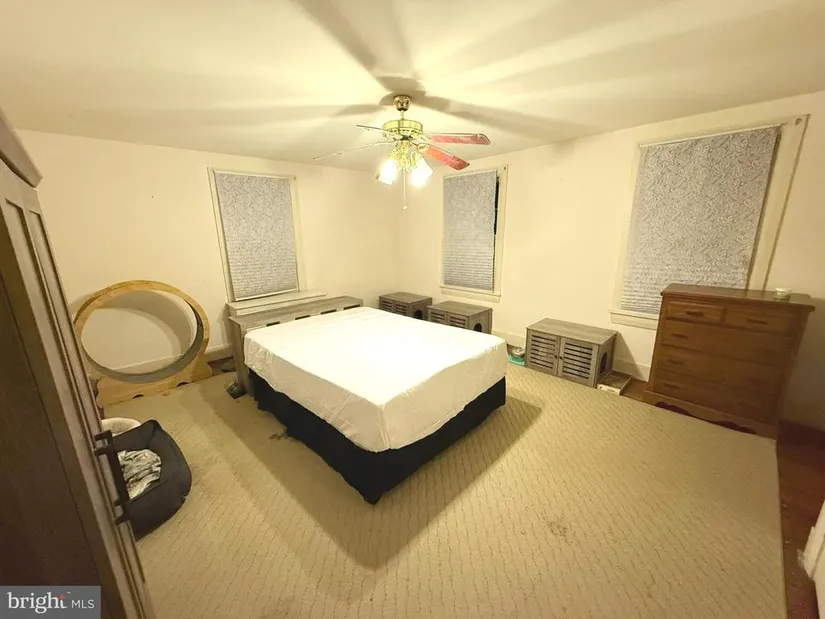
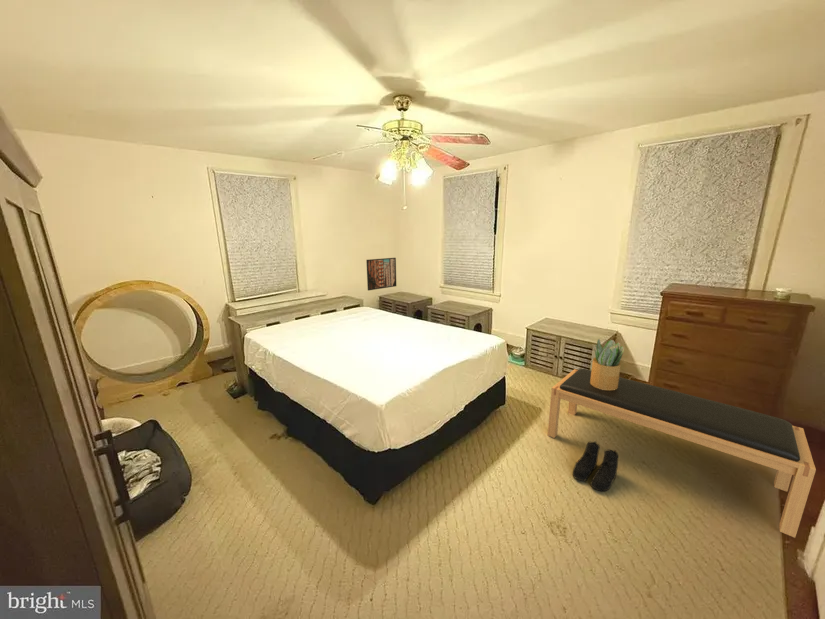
+ bench [547,368,817,539]
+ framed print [365,257,397,291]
+ boots [572,440,619,492]
+ potted plant [590,338,625,390]
